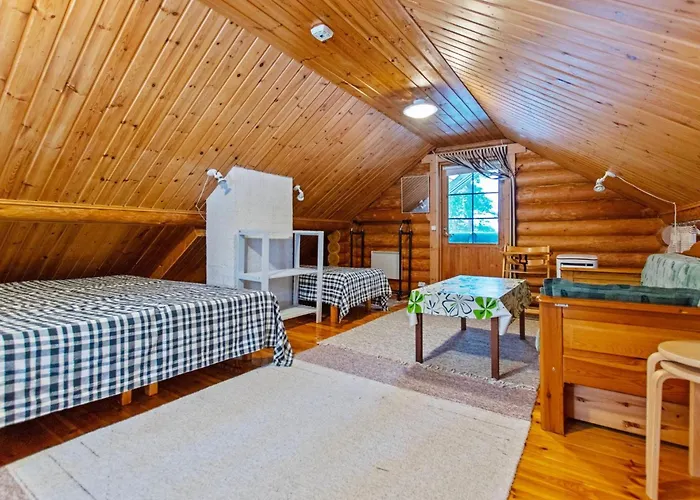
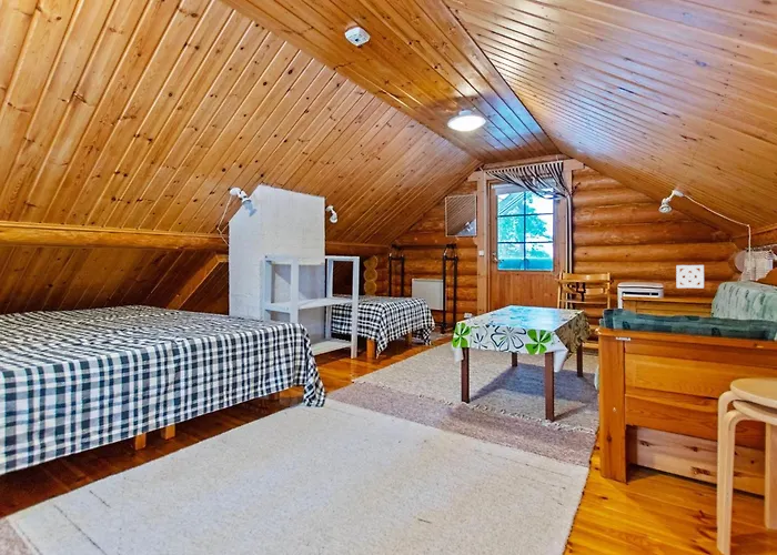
+ wall ornament [675,264,705,289]
